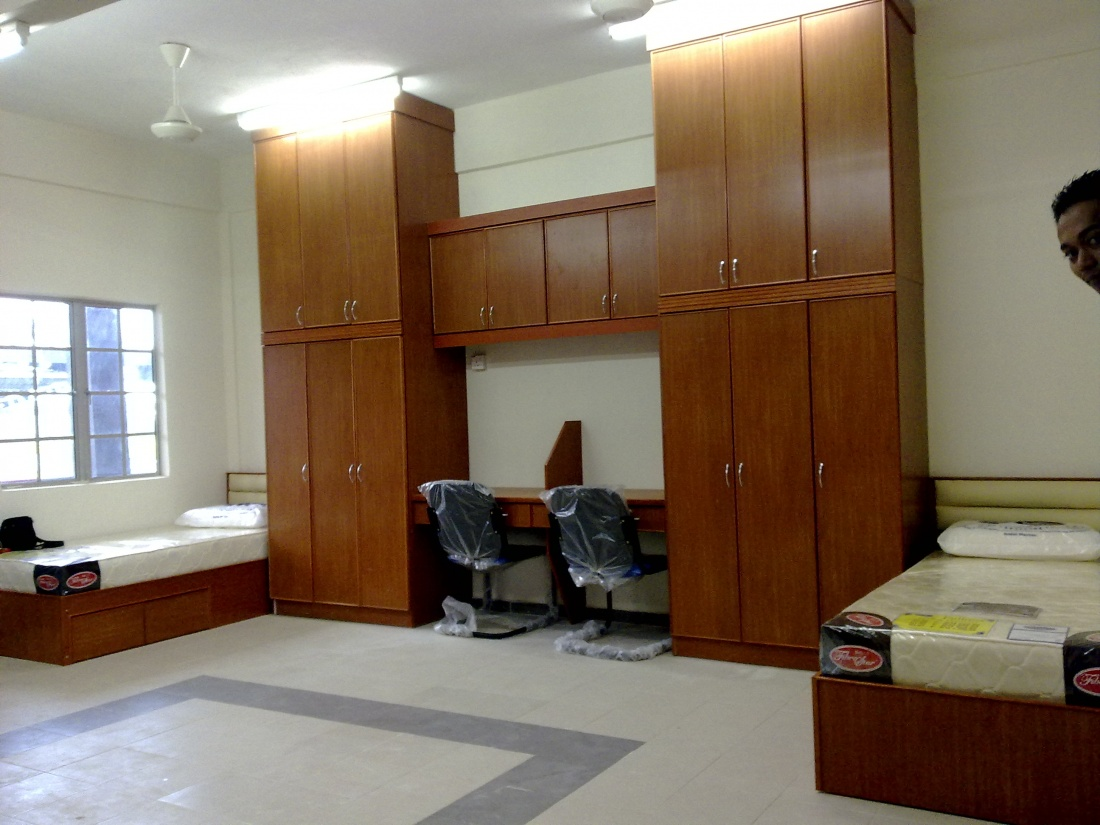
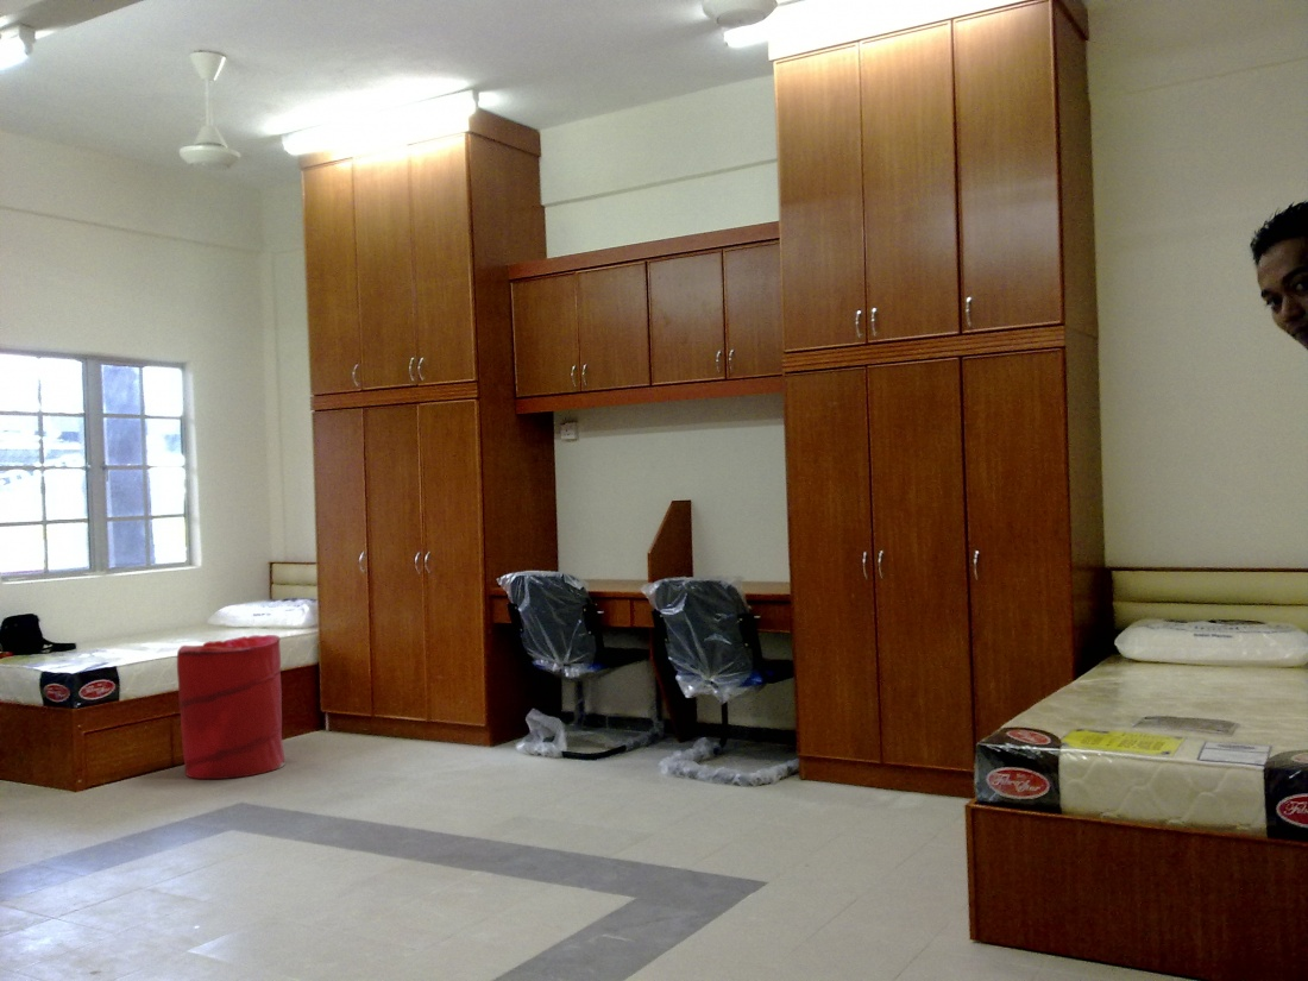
+ laundry hamper [176,634,285,780]
